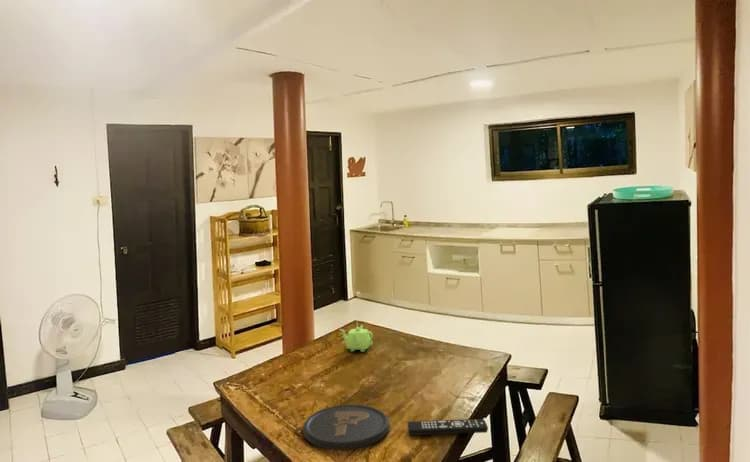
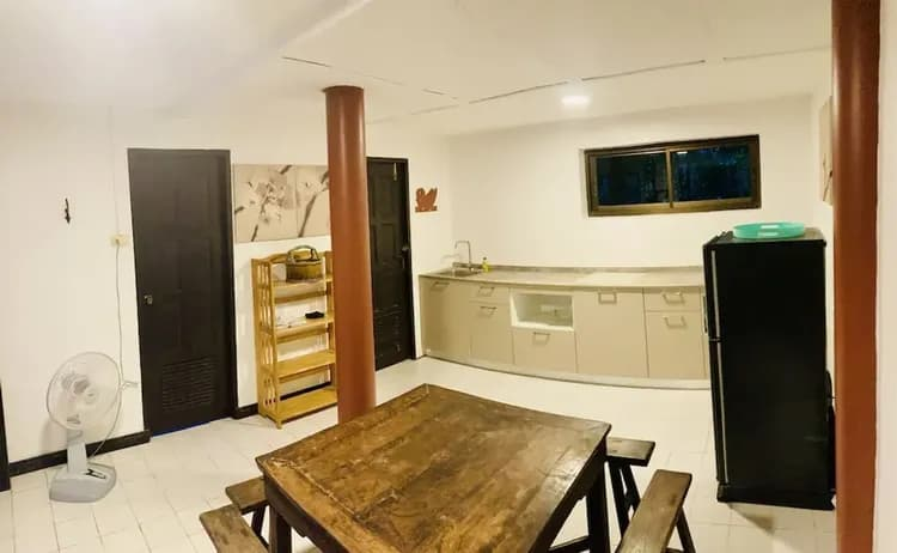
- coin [302,404,390,451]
- teapot [338,324,374,353]
- remote control [407,418,489,436]
